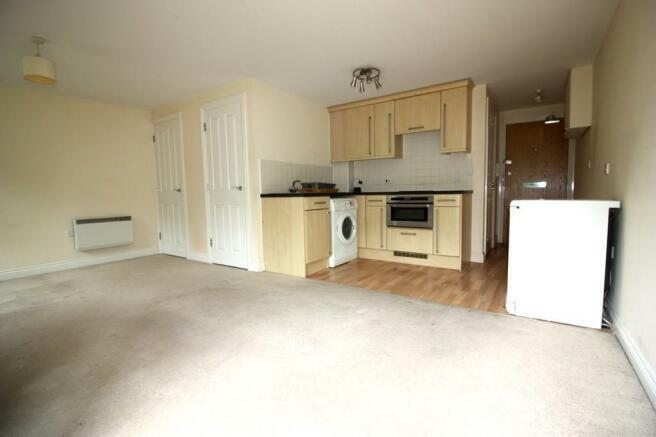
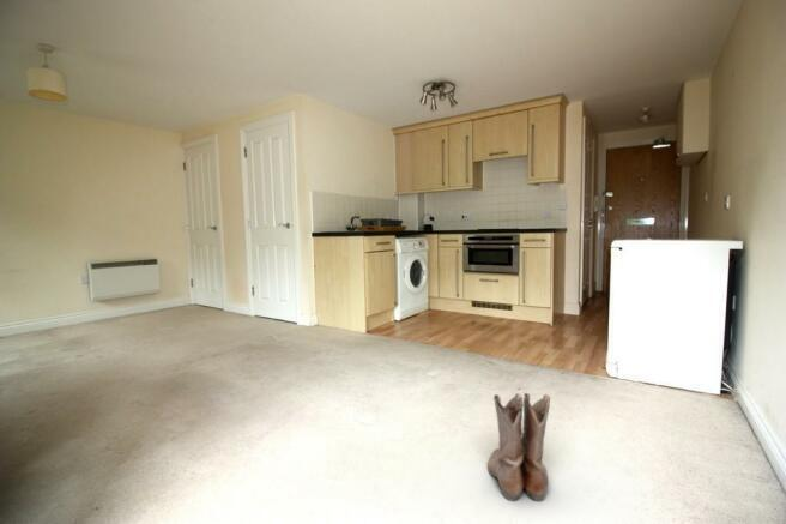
+ boots [486,392,551,502]
